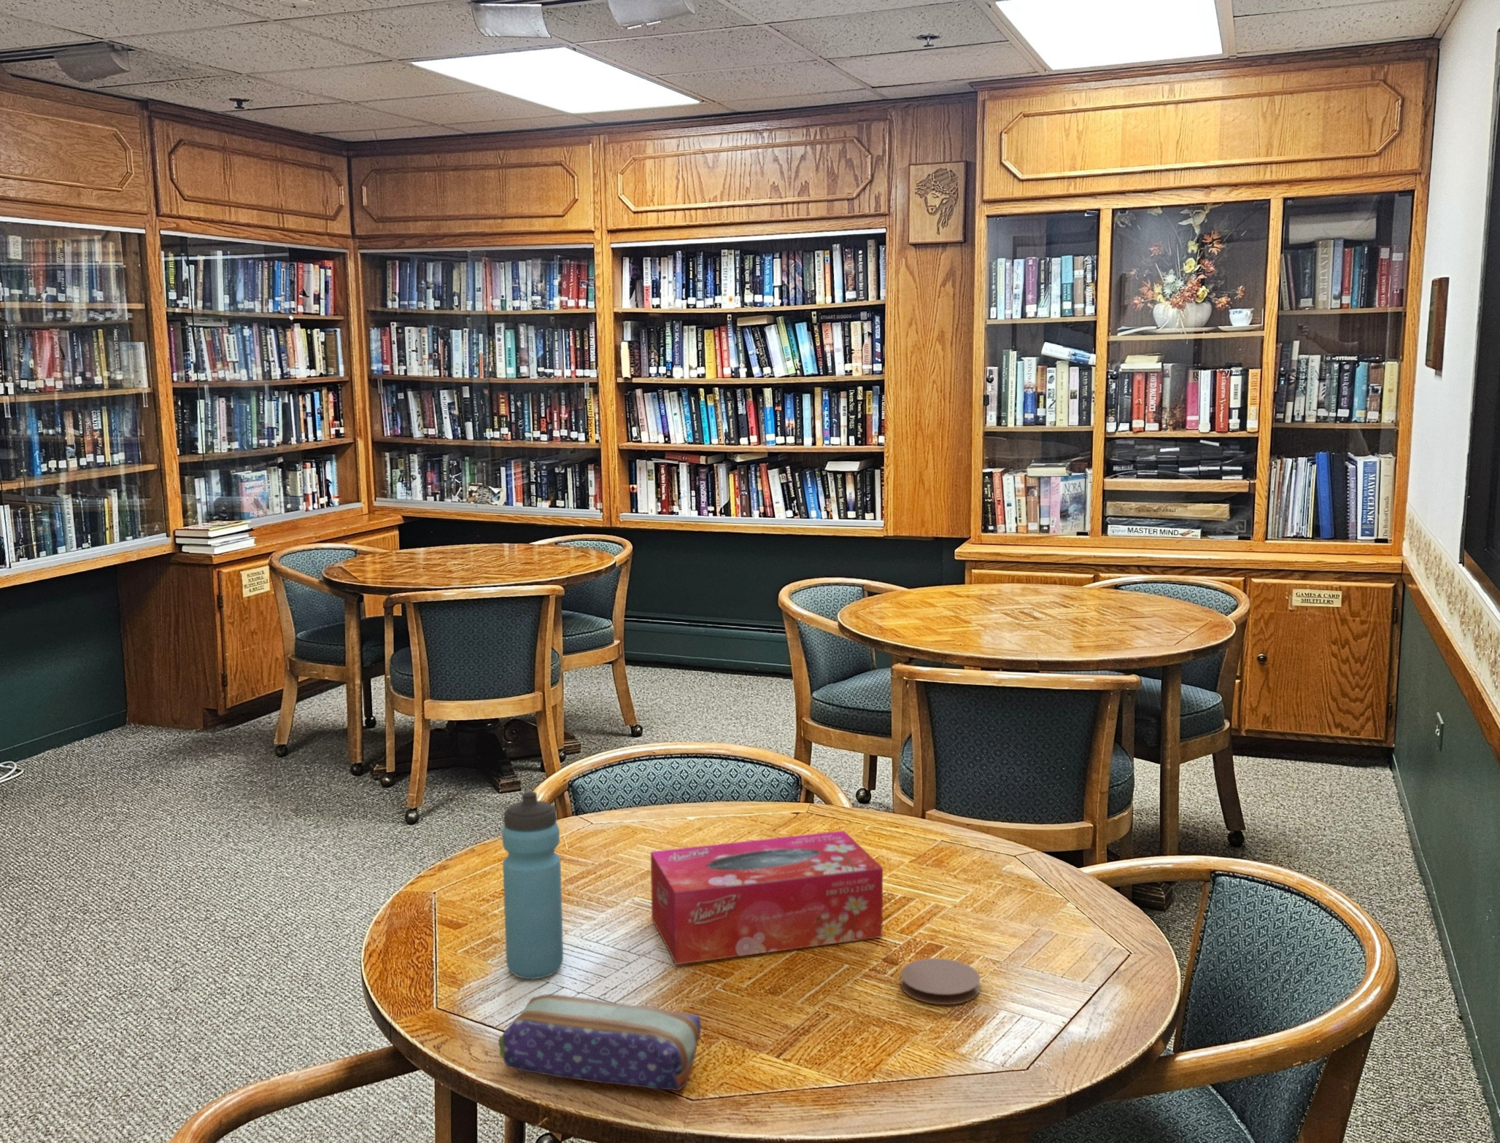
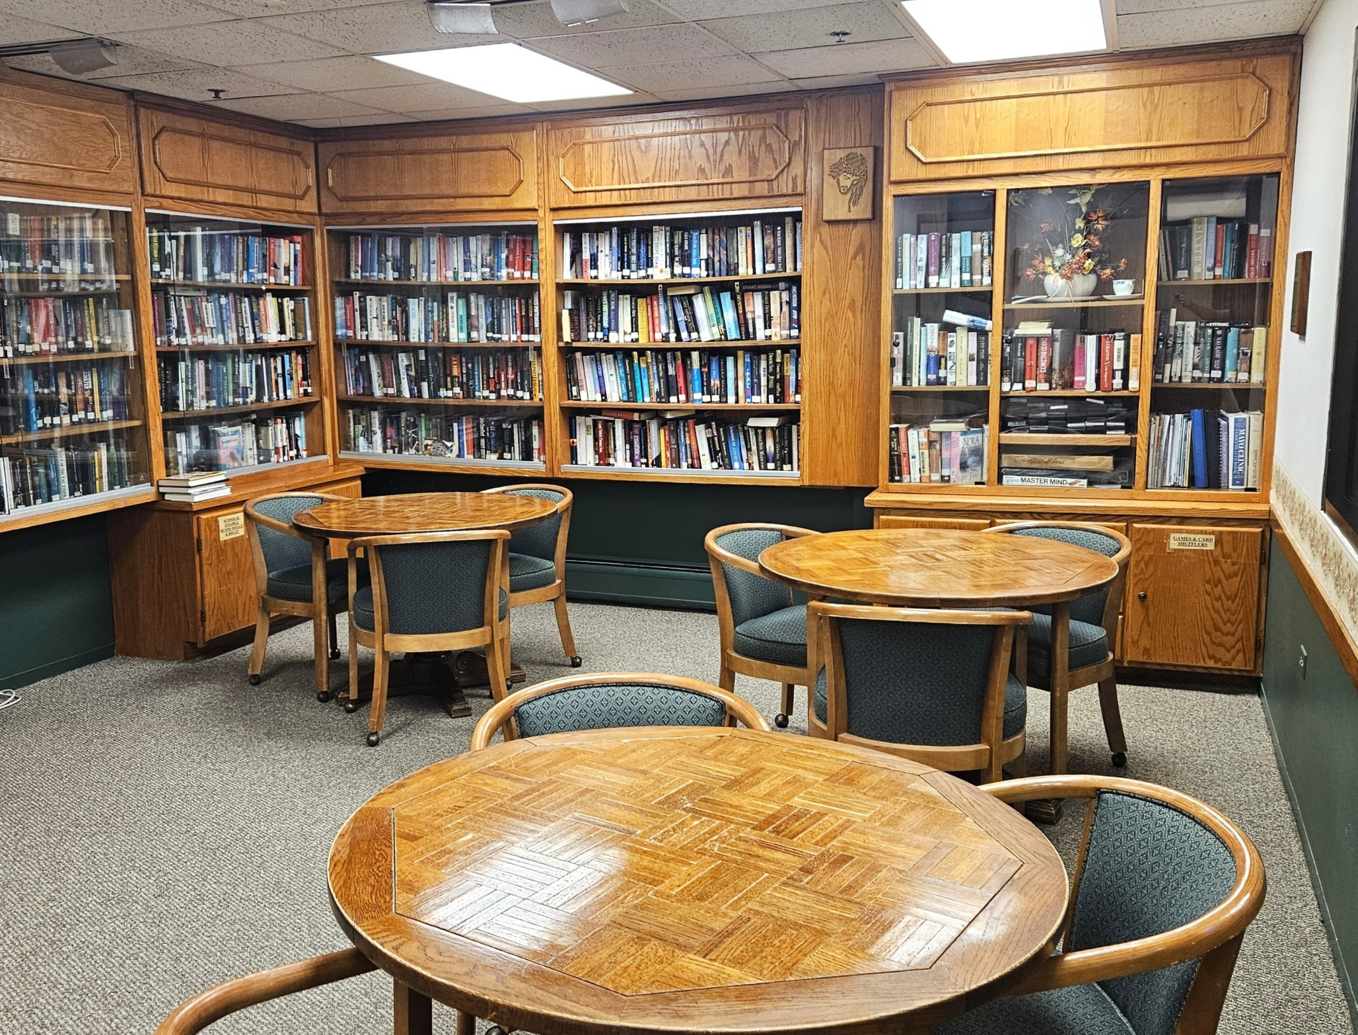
- pencil case [497,993,701,1091]
- coaster [900,958,980,1005]
- tissue box [650,830,884,965]
- water bottle [501,791,564,980]
